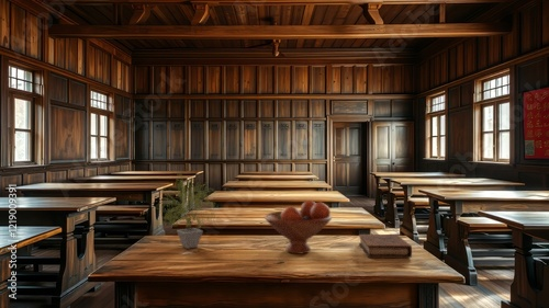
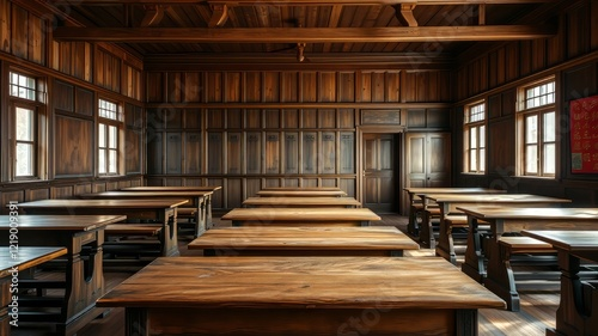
- book [358,233,413,259]
- potted plant [155,171,220,250]
- fruit bowl [264,199,333,254]
